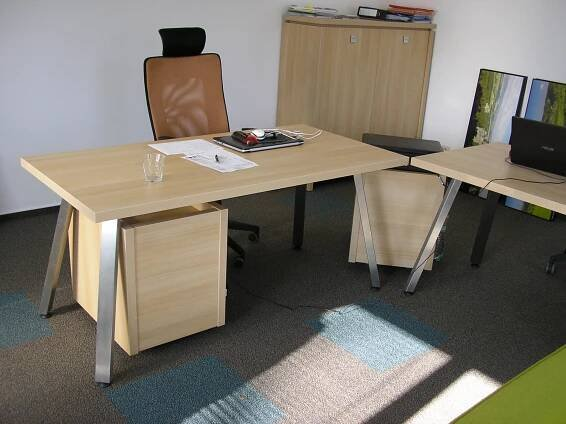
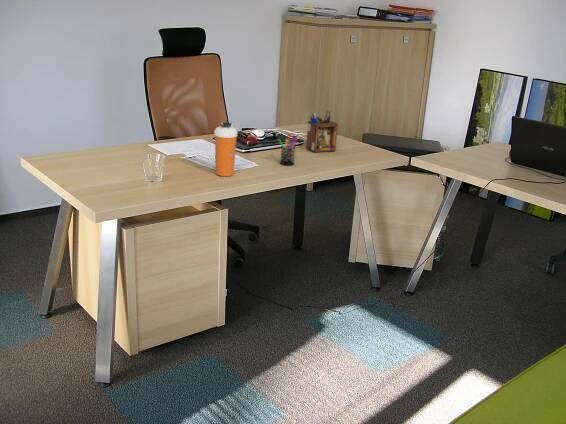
+ desk organizer [305,110,339,153]
+ shaker bottle [214,122,238,177]
+ pen holder [277,132,298,166]
